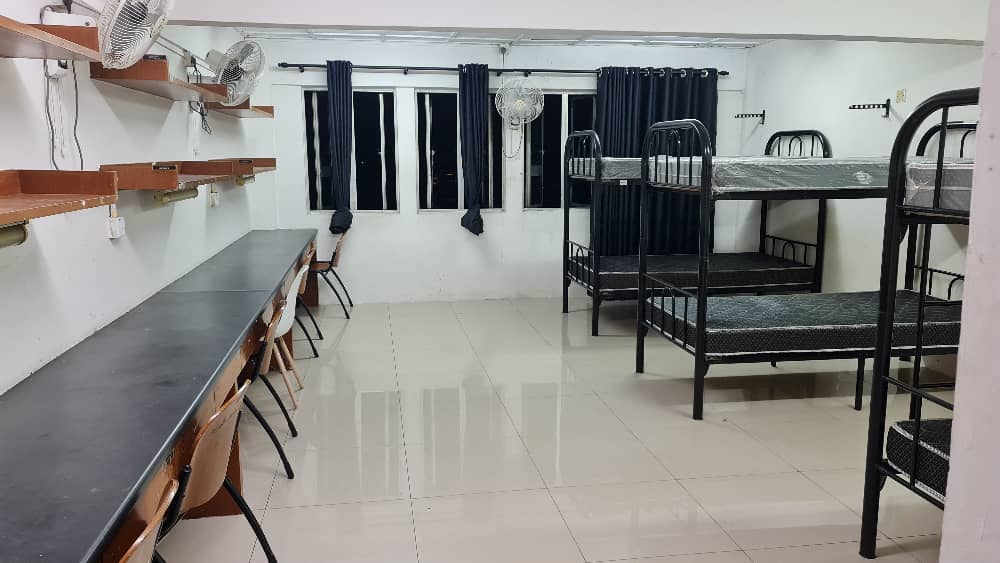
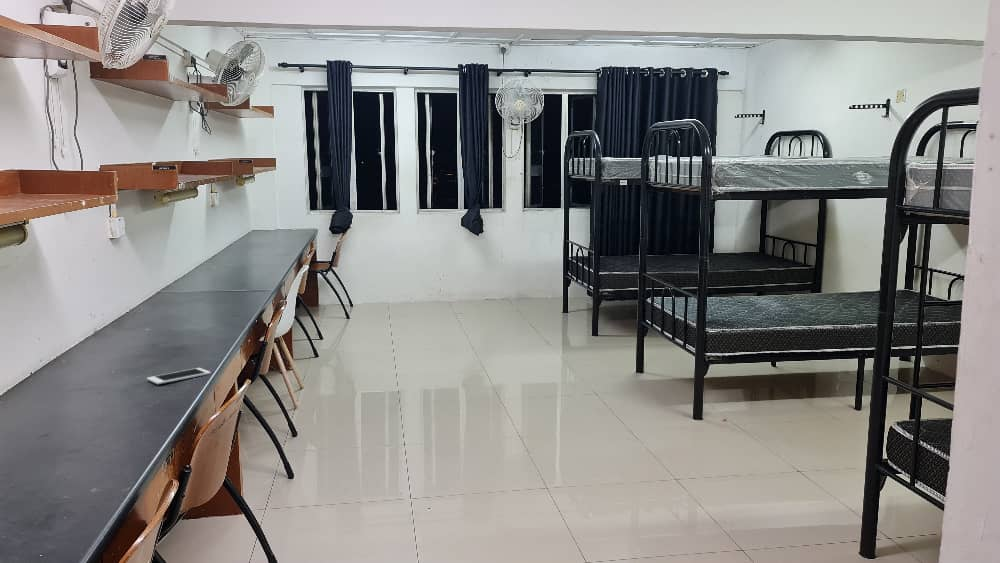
+ cell phone [146,367,212,385]
